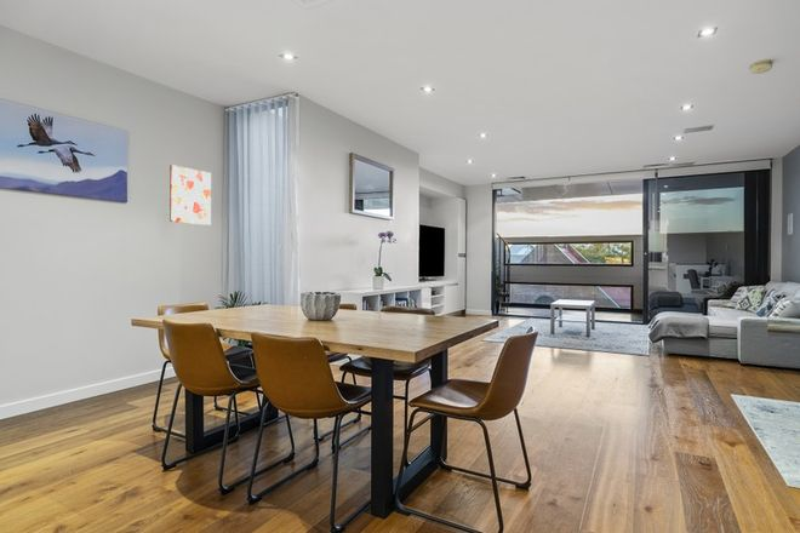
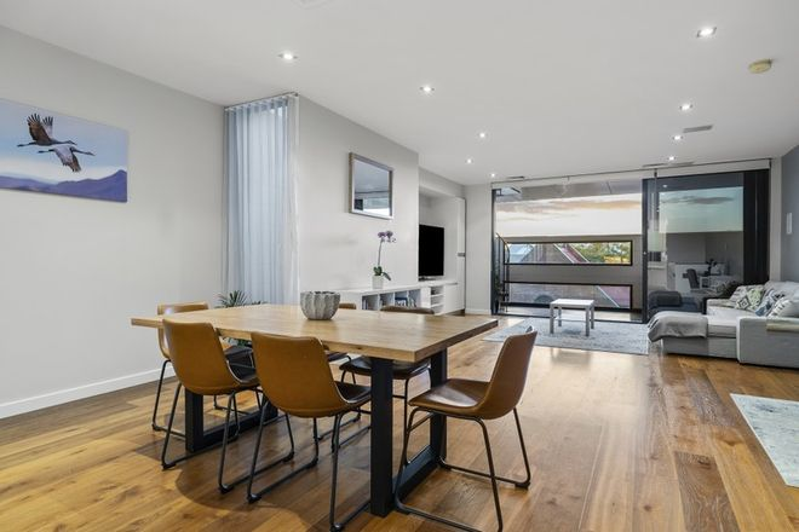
- wall art [168,164,212,227]
